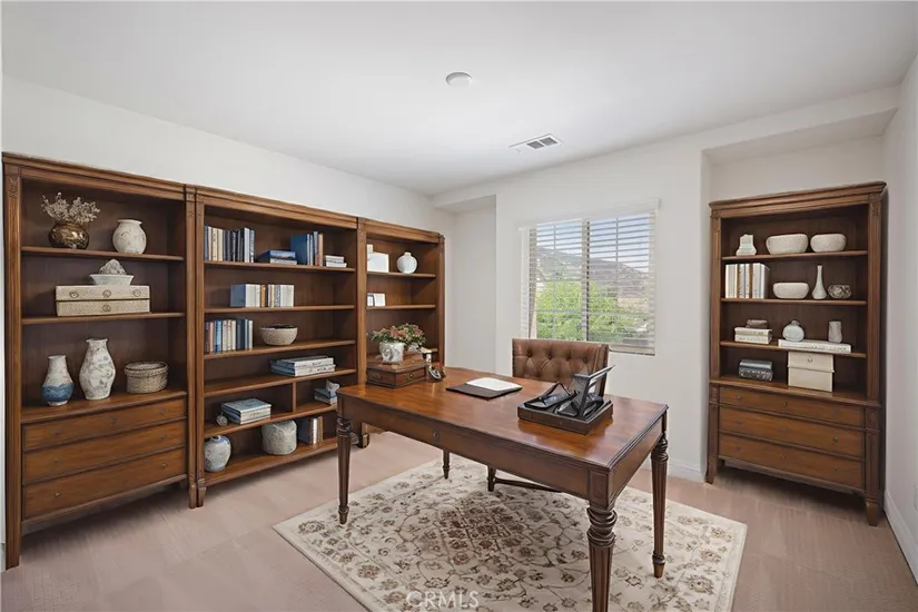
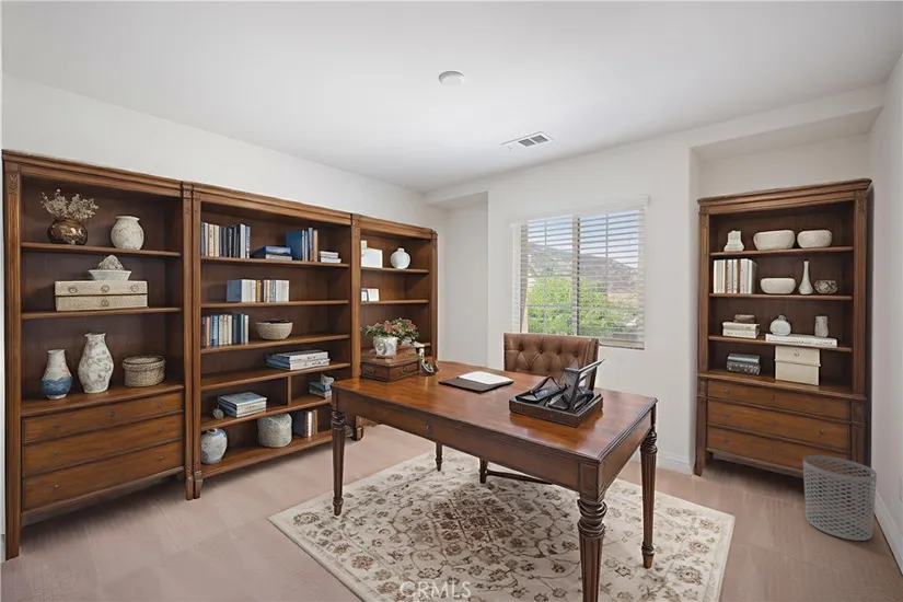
+ waste bin [802,454,878,542]
